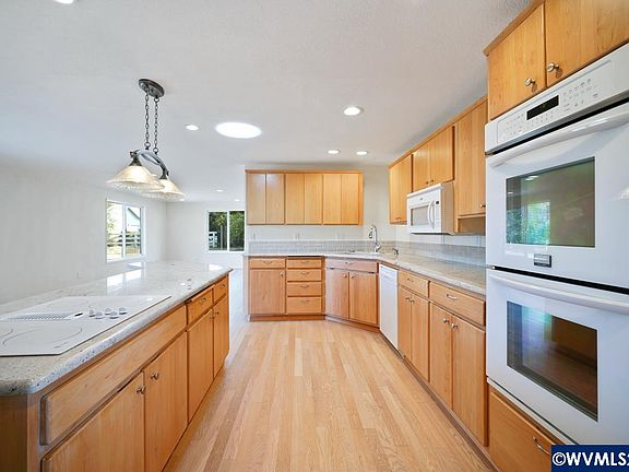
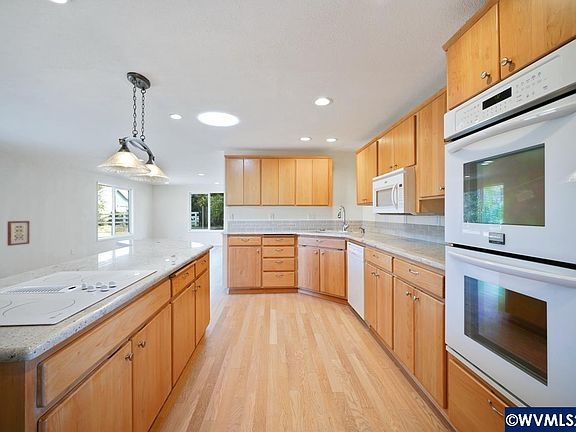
+ wall art [6,220,30,247]
